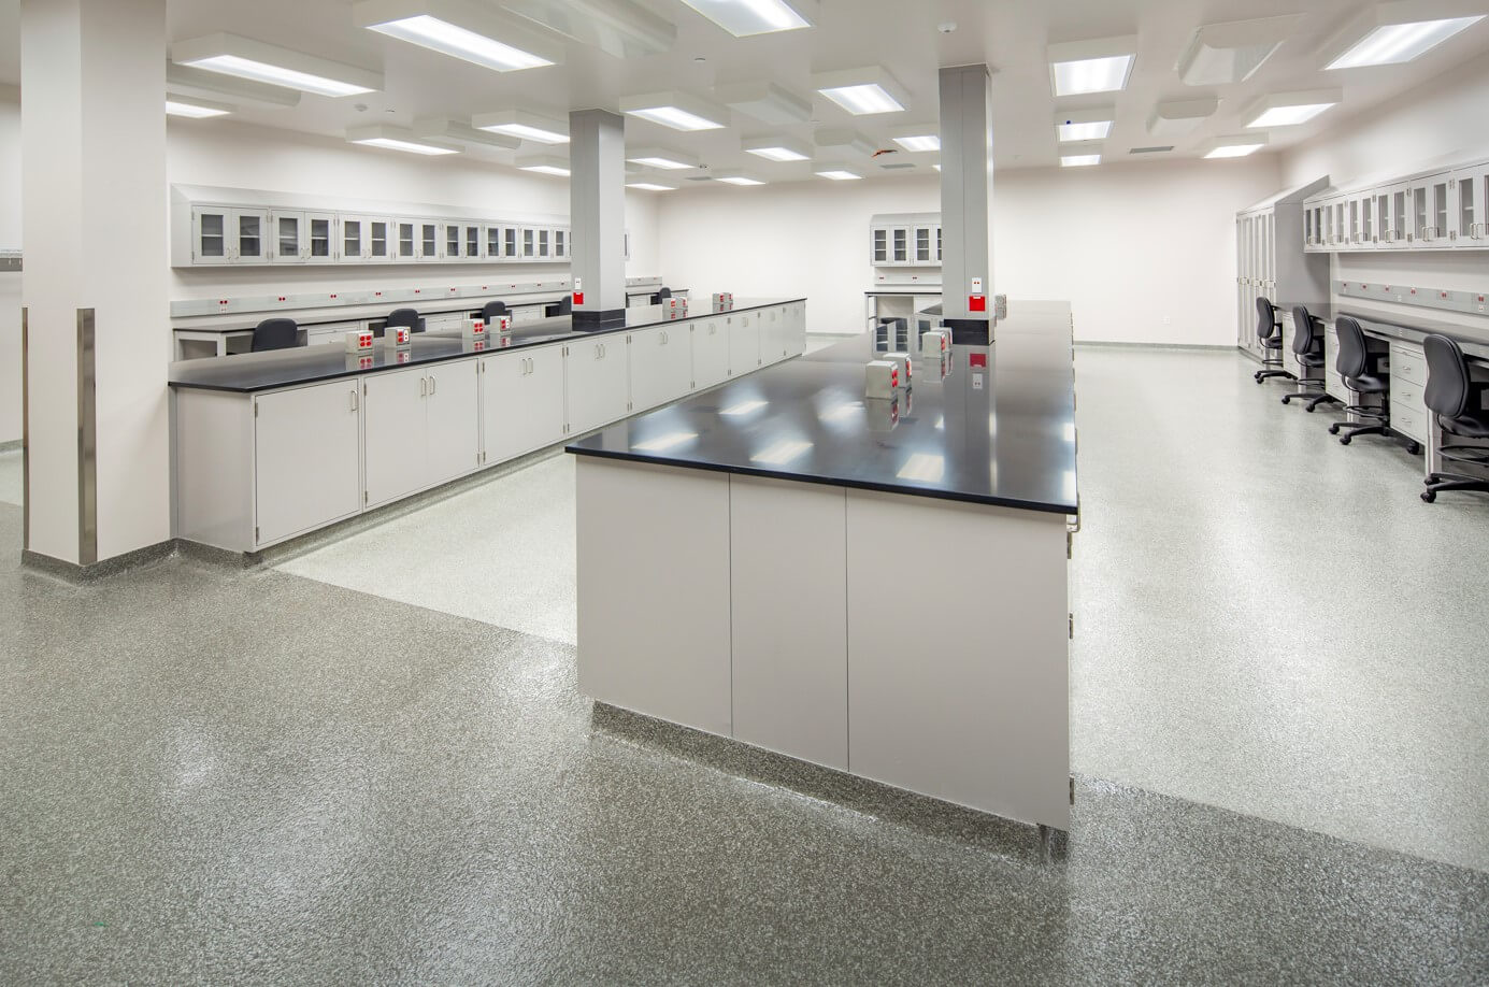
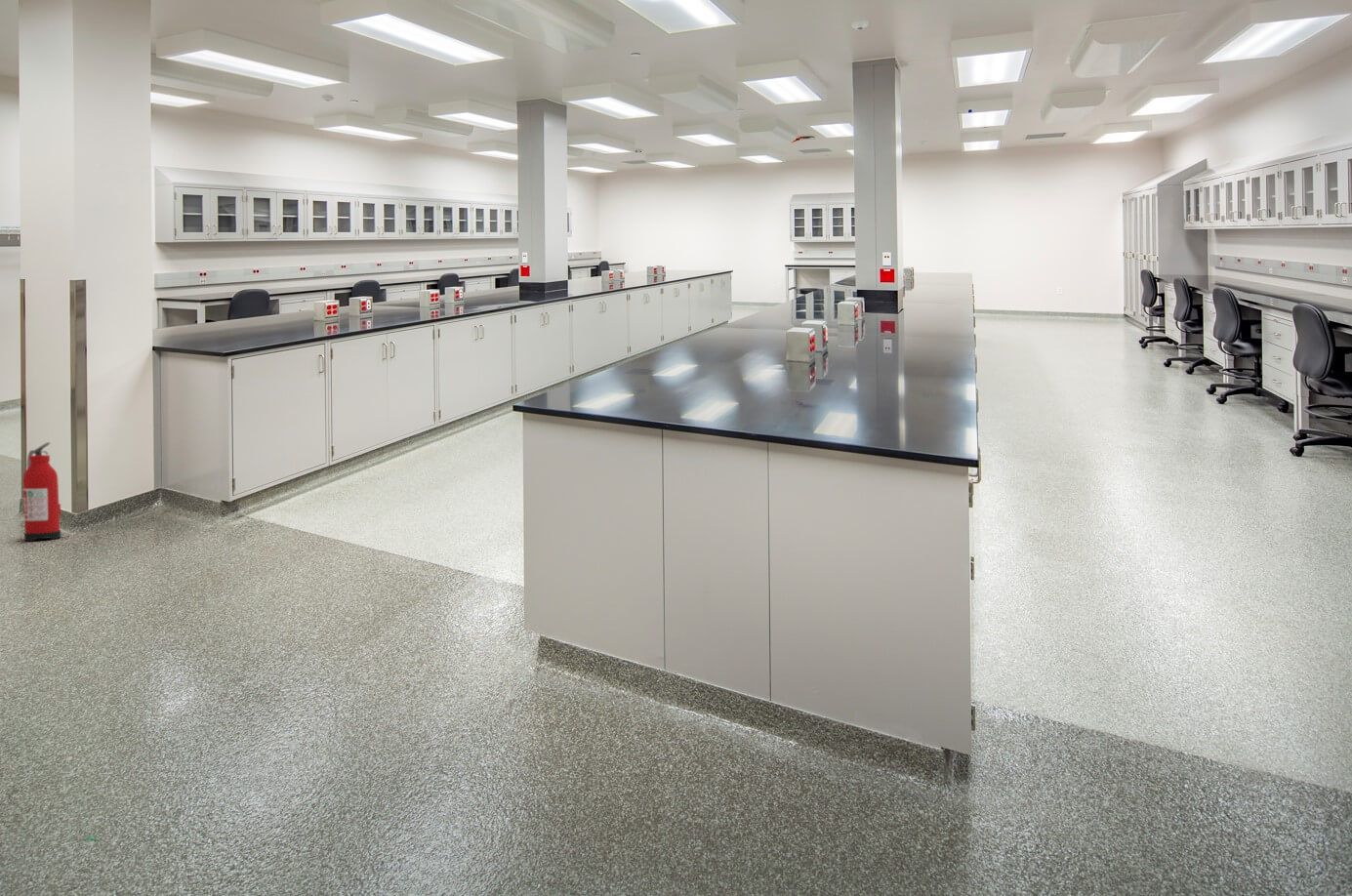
+ fire extinguisher [21,441,62,542]
